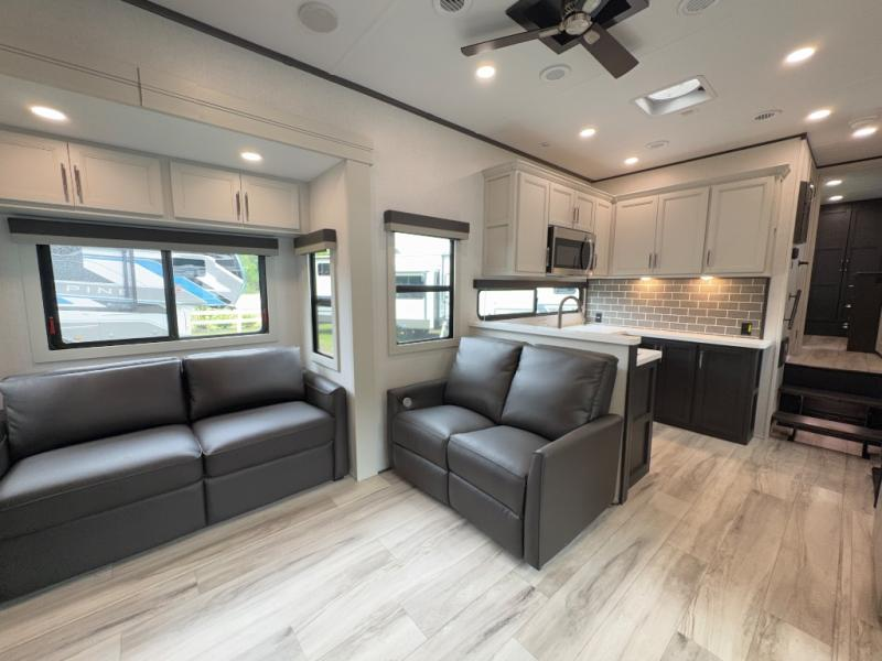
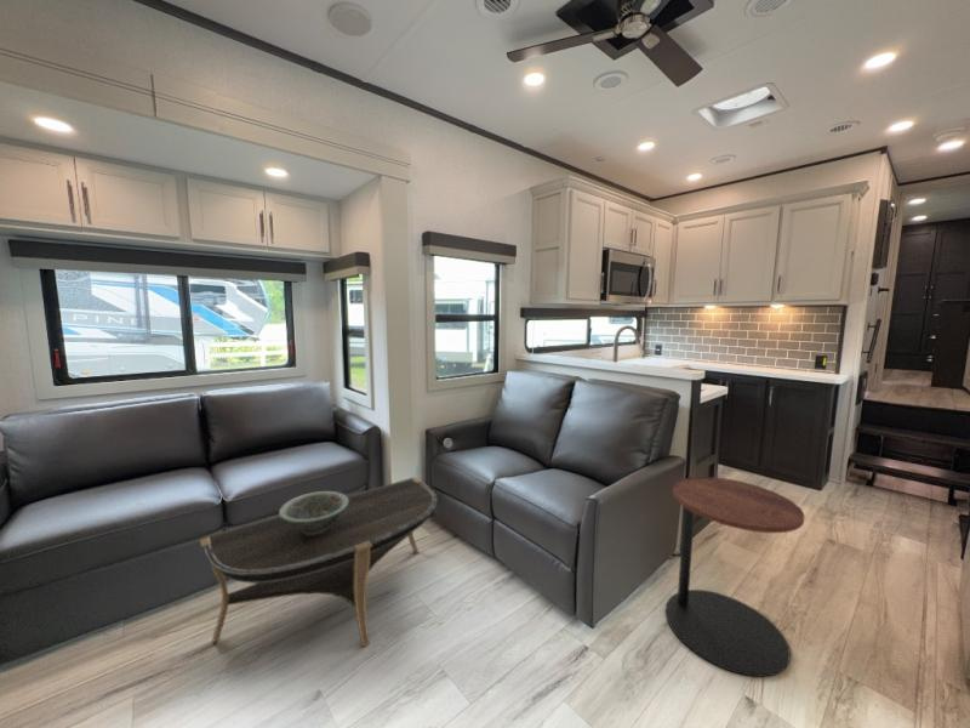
+ coffee table [199,476,438,648]
+ decorative bowl [278,490,349,535]
+ side table [664,476,805,678]
